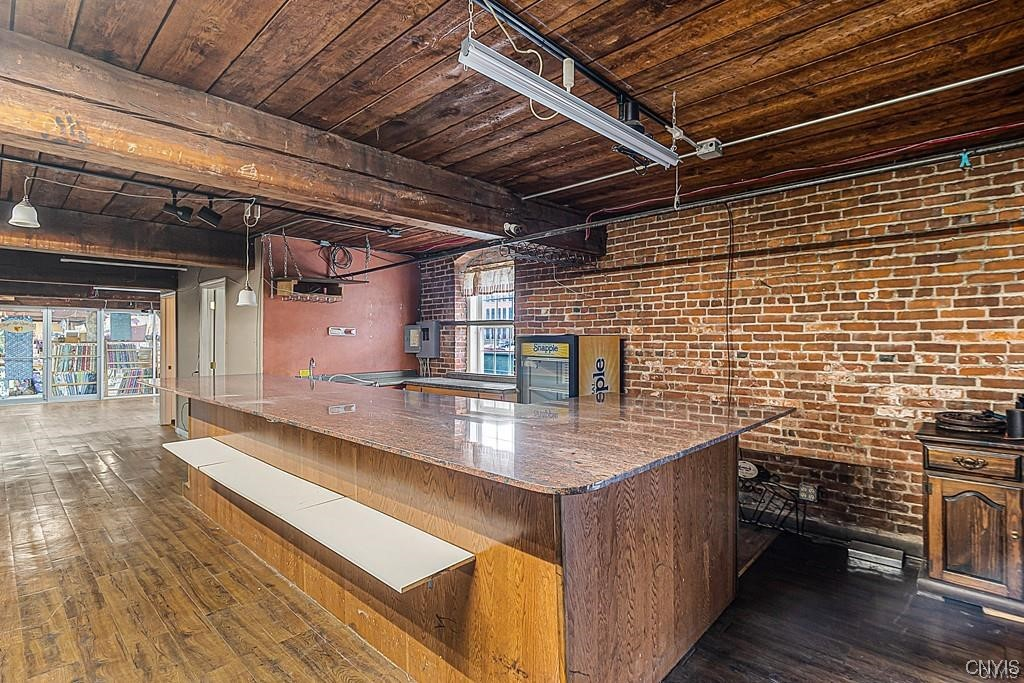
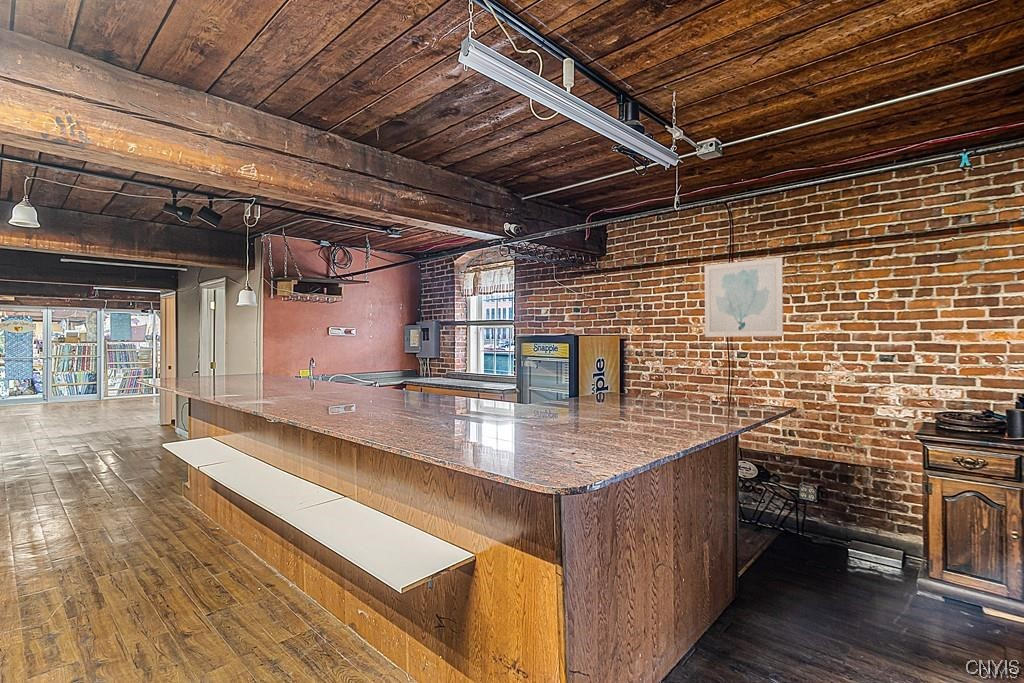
+ wall art [704,256,784,338]
